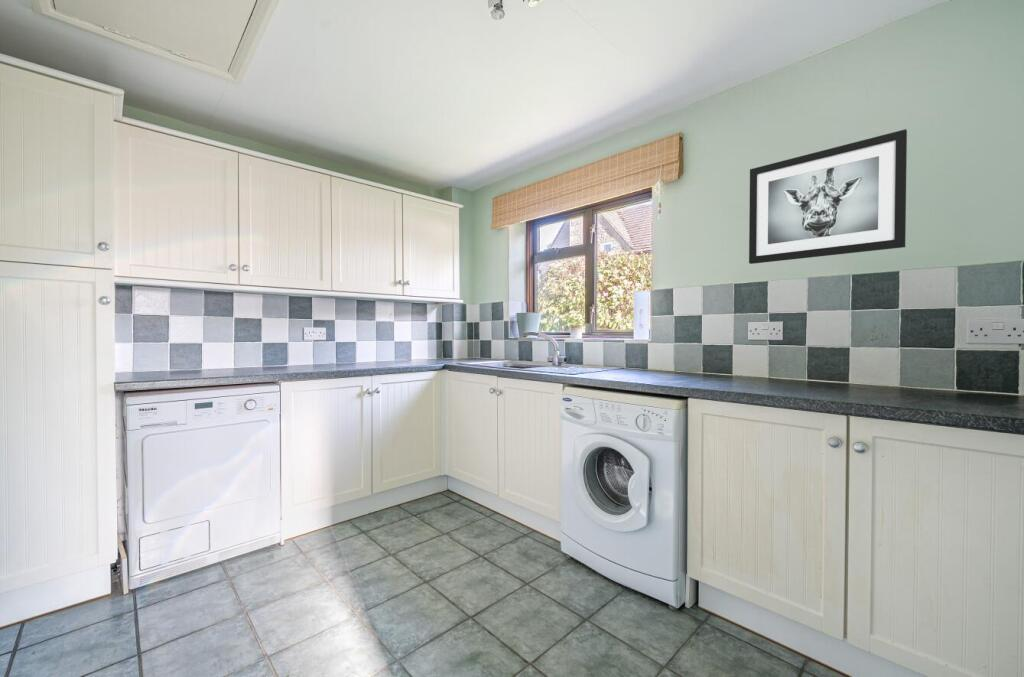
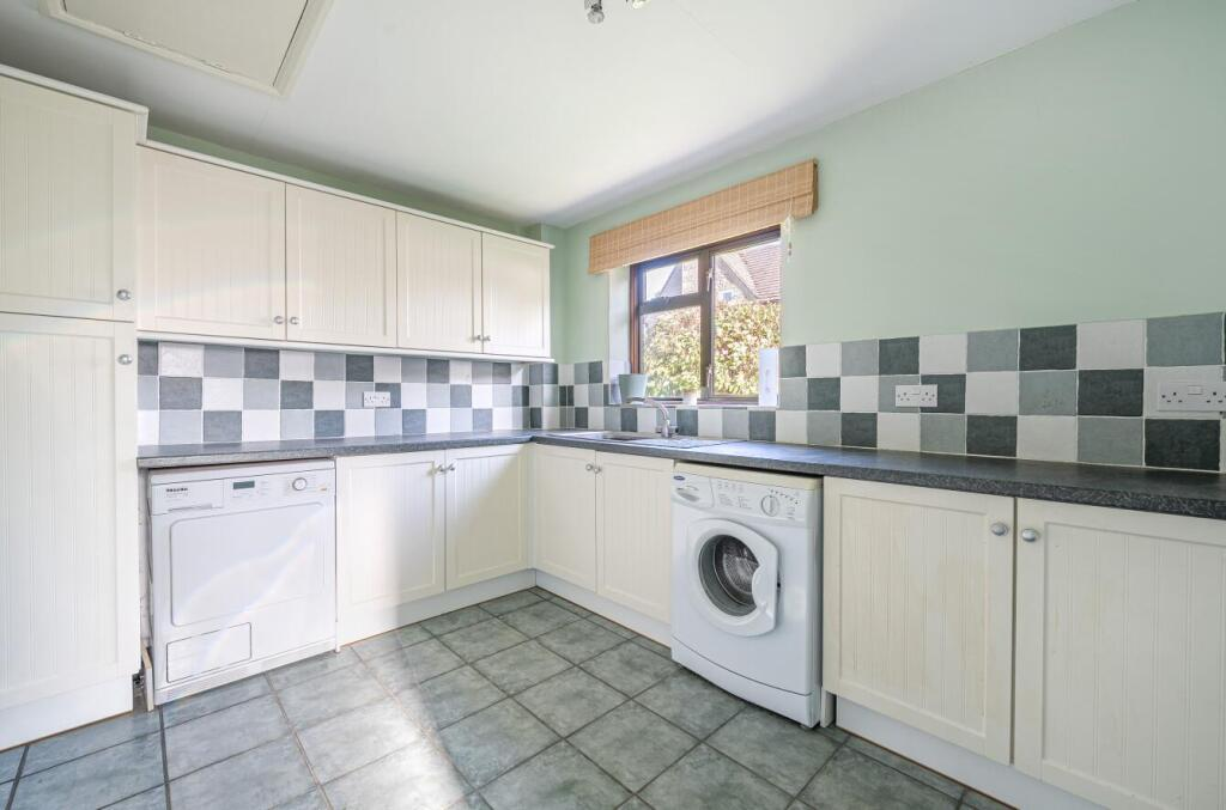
- wall art [748,128,908,265]
